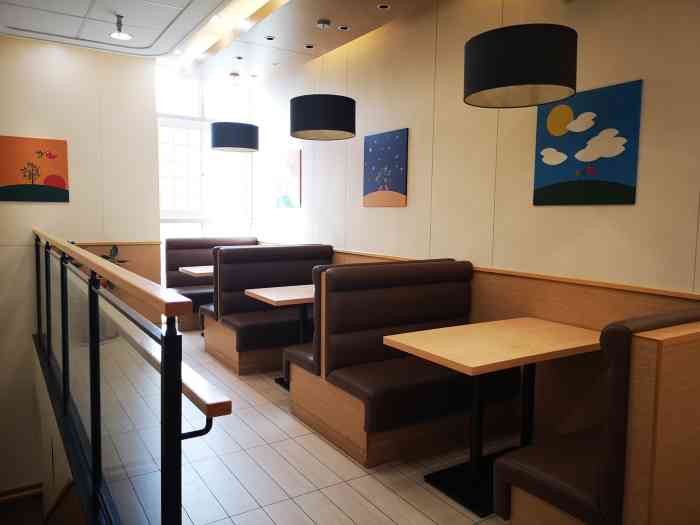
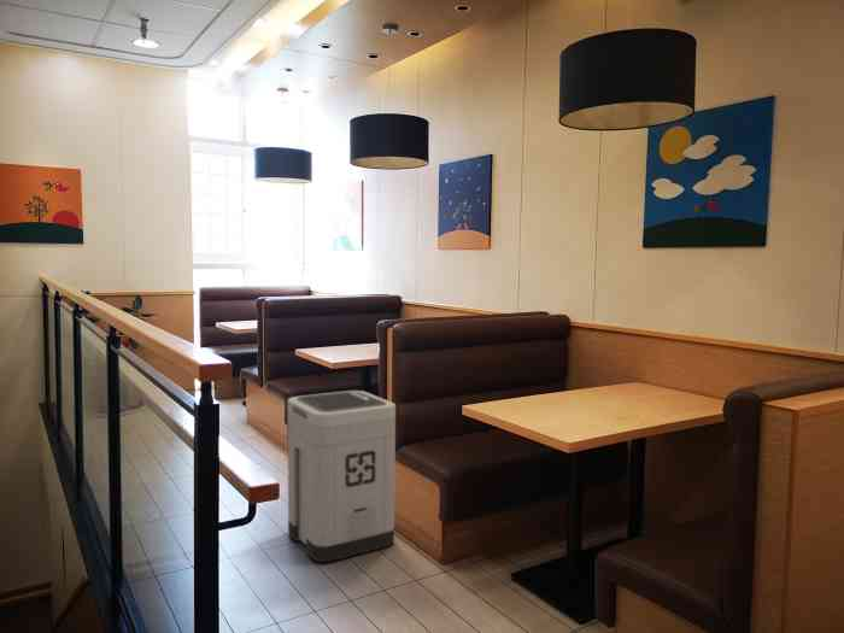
+ trash can [287,389,397,563]
